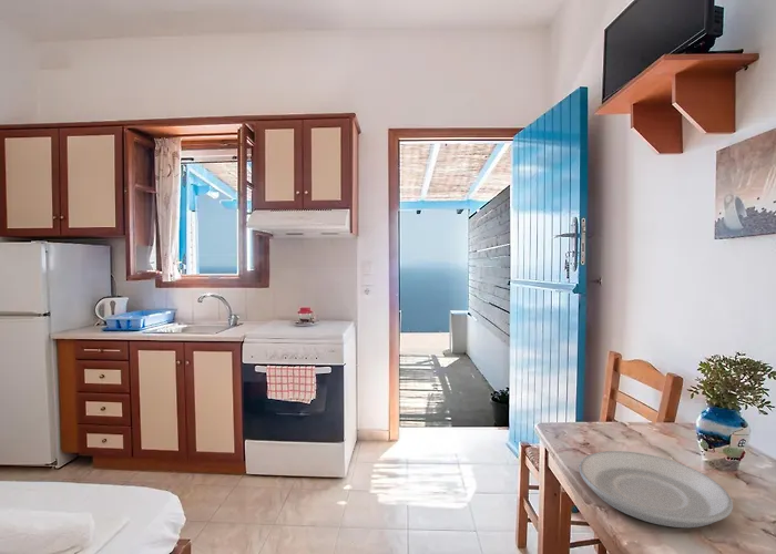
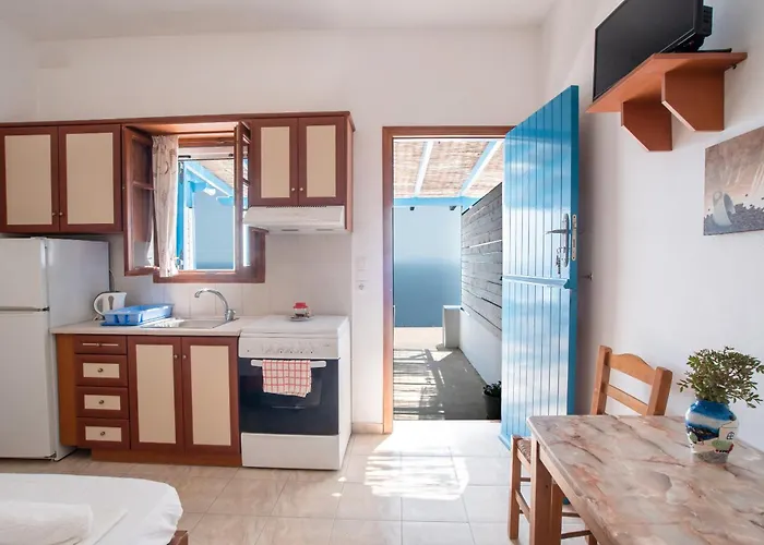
- plate [578,450,734,529]
